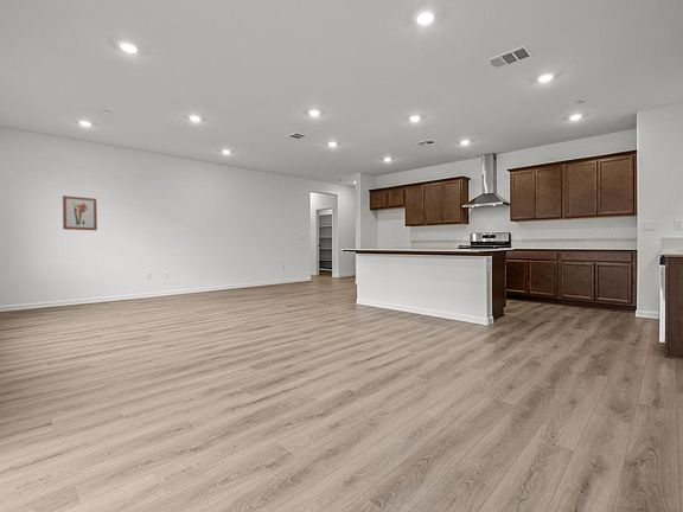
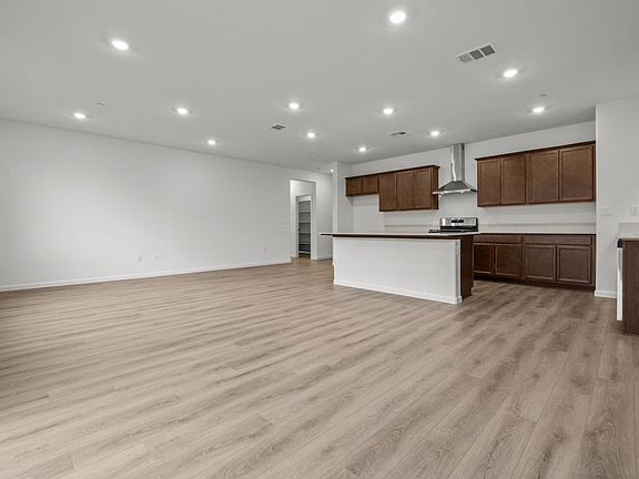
- wall art [62,194,98,231]
